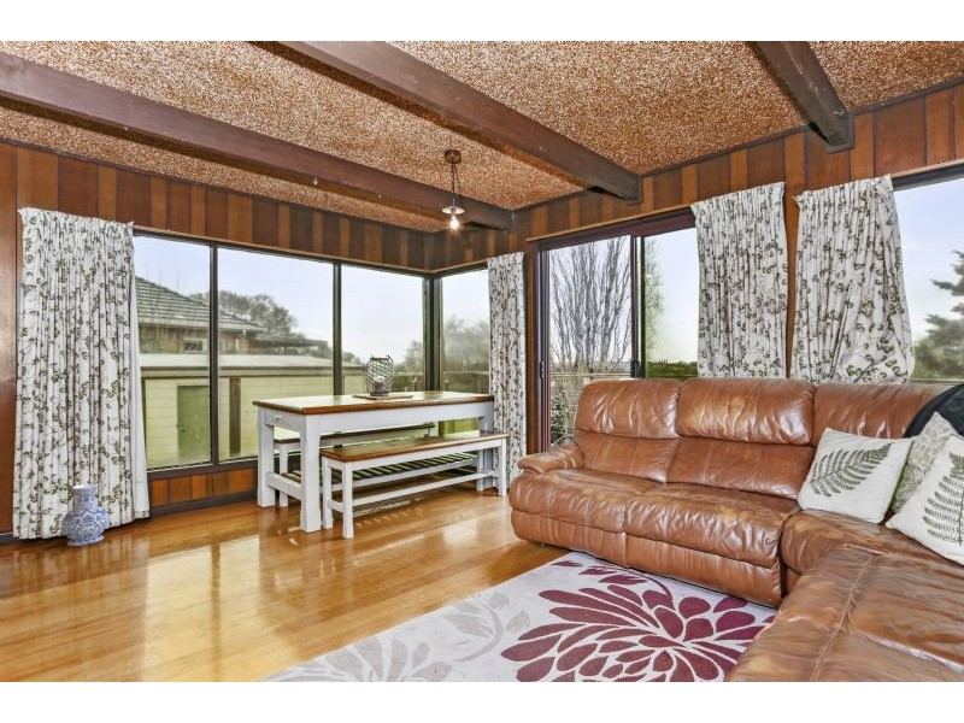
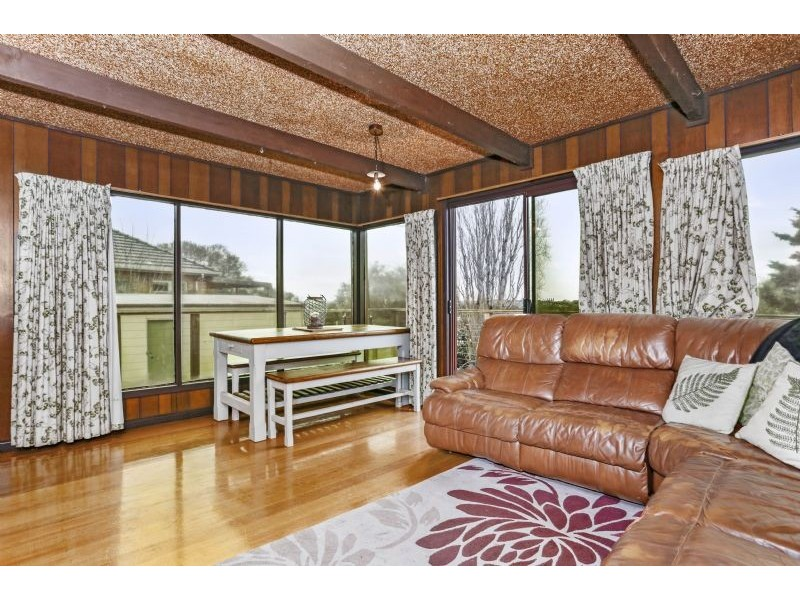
- vase [59,482,111,547]
